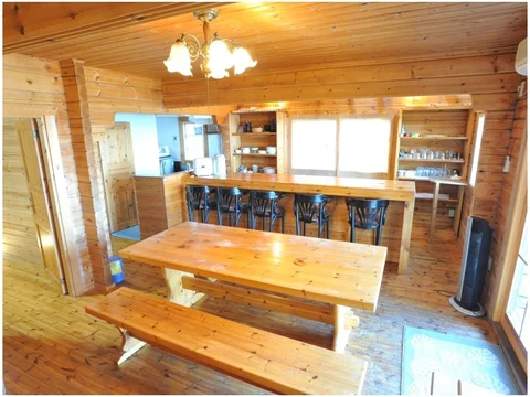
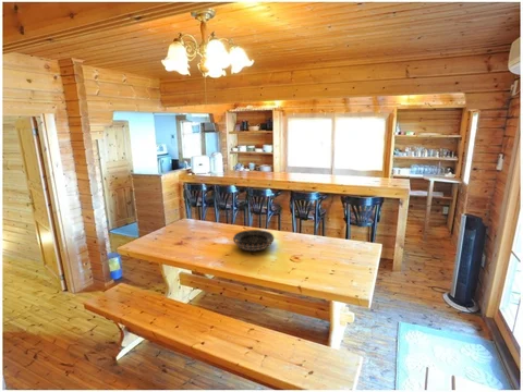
+ decorative bowl [232,229,276,252]
